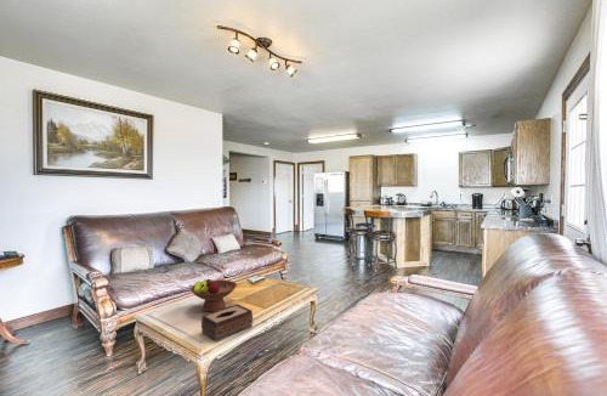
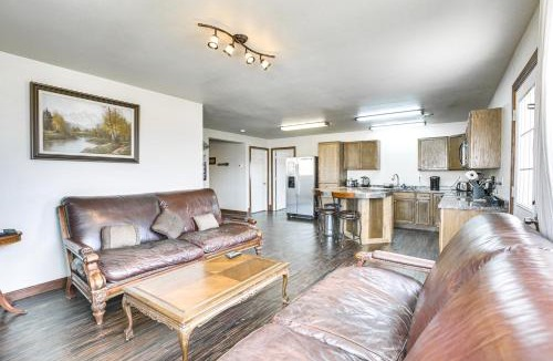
- fruit bowl [189,278,238,312]
- tissue box [200,302,254,343]
